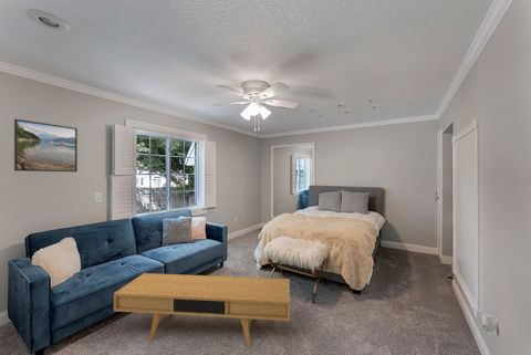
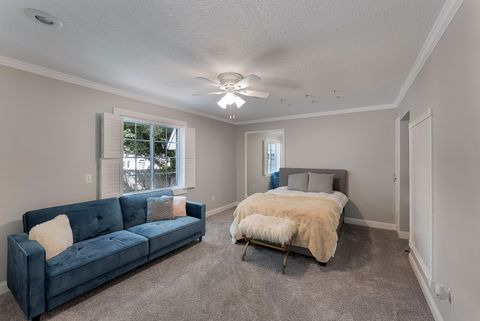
- tv console [113,272,291,349]
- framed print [13,118,79,173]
